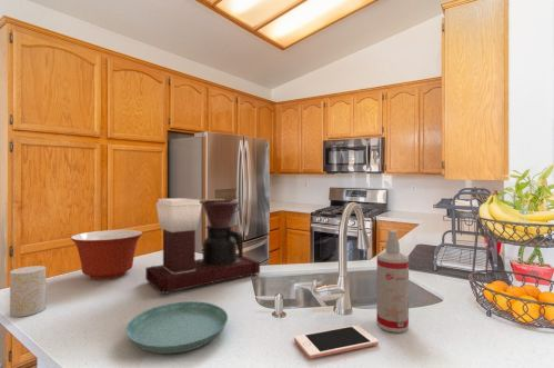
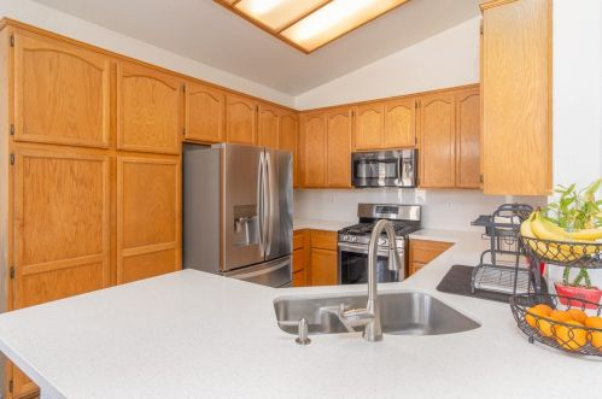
- cup [9,265,47,318]
- coffee maker [144,197,261,296]
- saucer [125,300,229,355]
- cell phone [293,325,380,359]
- spray bottle [375,229,410,334]
- mixing bowl [70,229,143,280]
